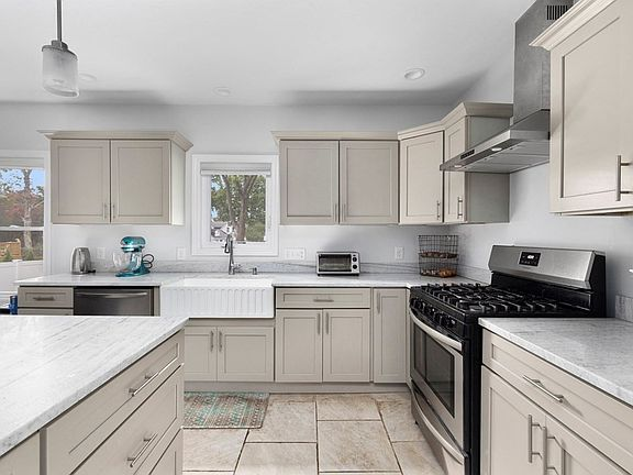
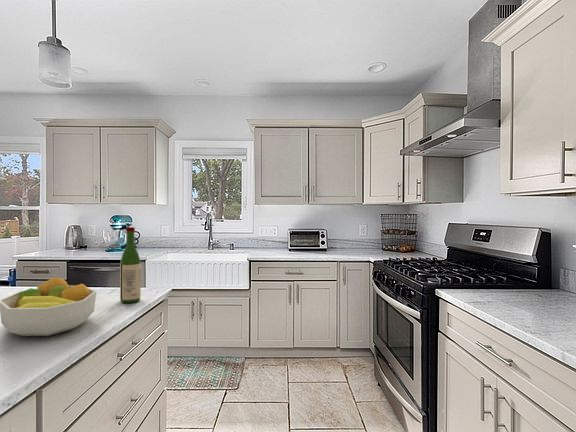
+ fruit bowl [0,276,97,337]
+ wine bottle [119,226,142,304]
